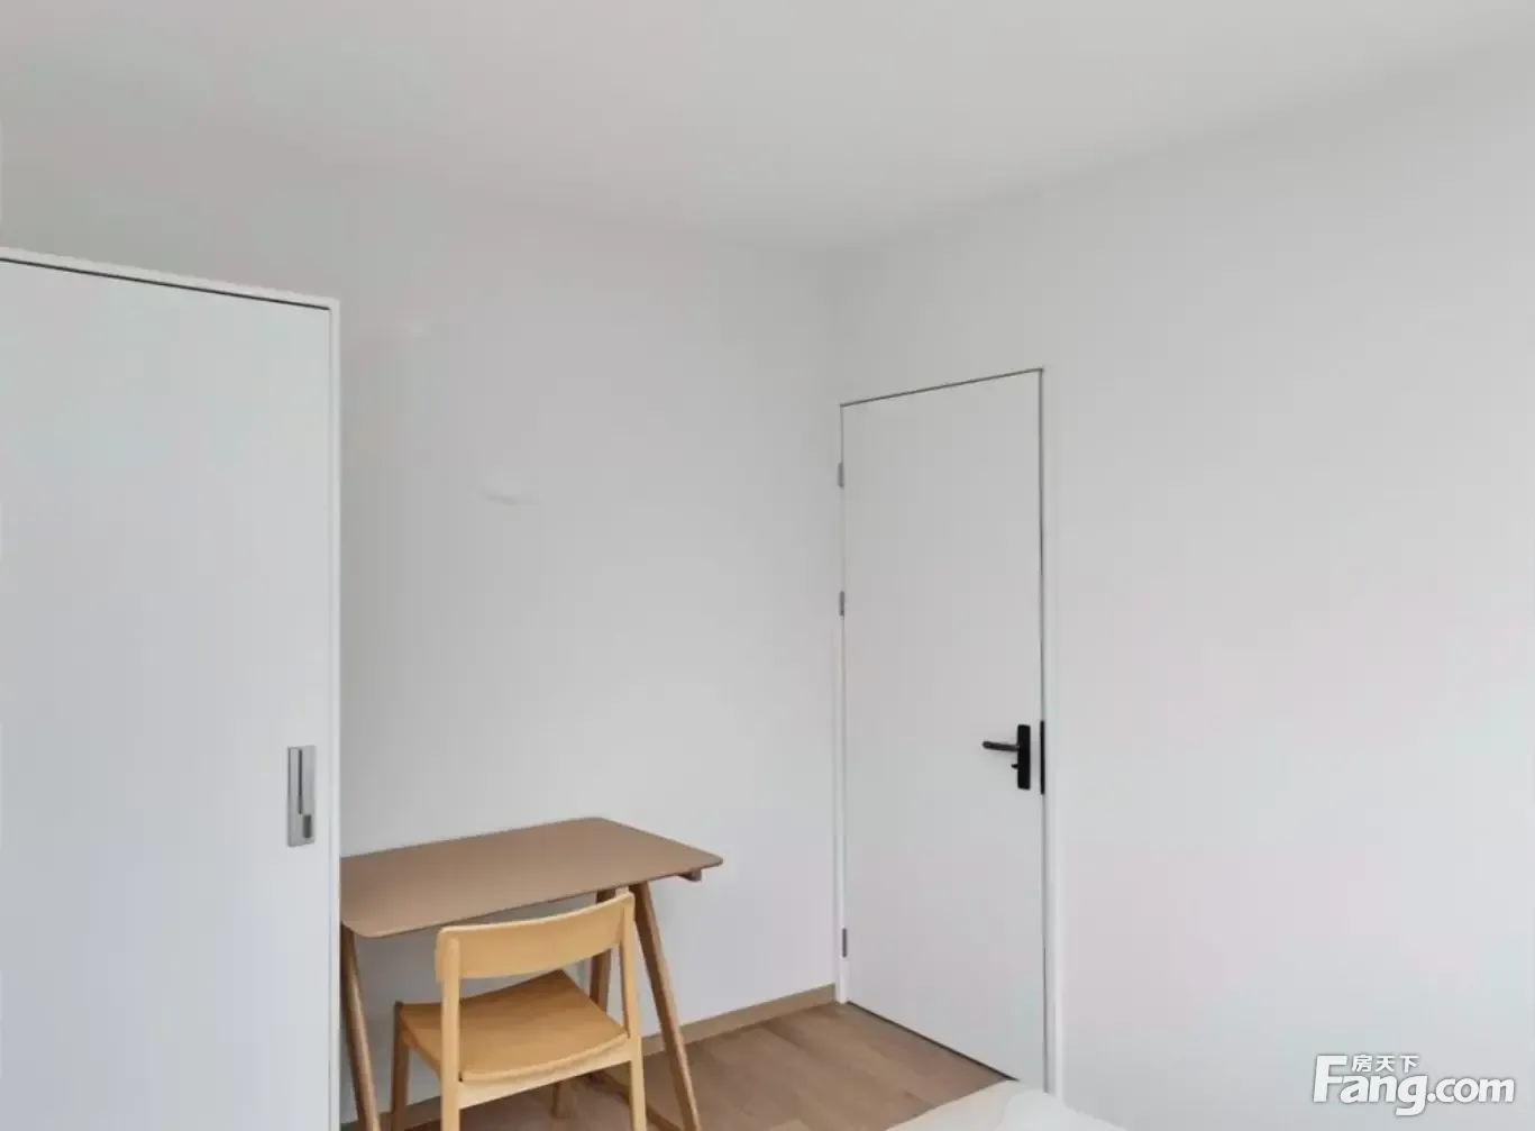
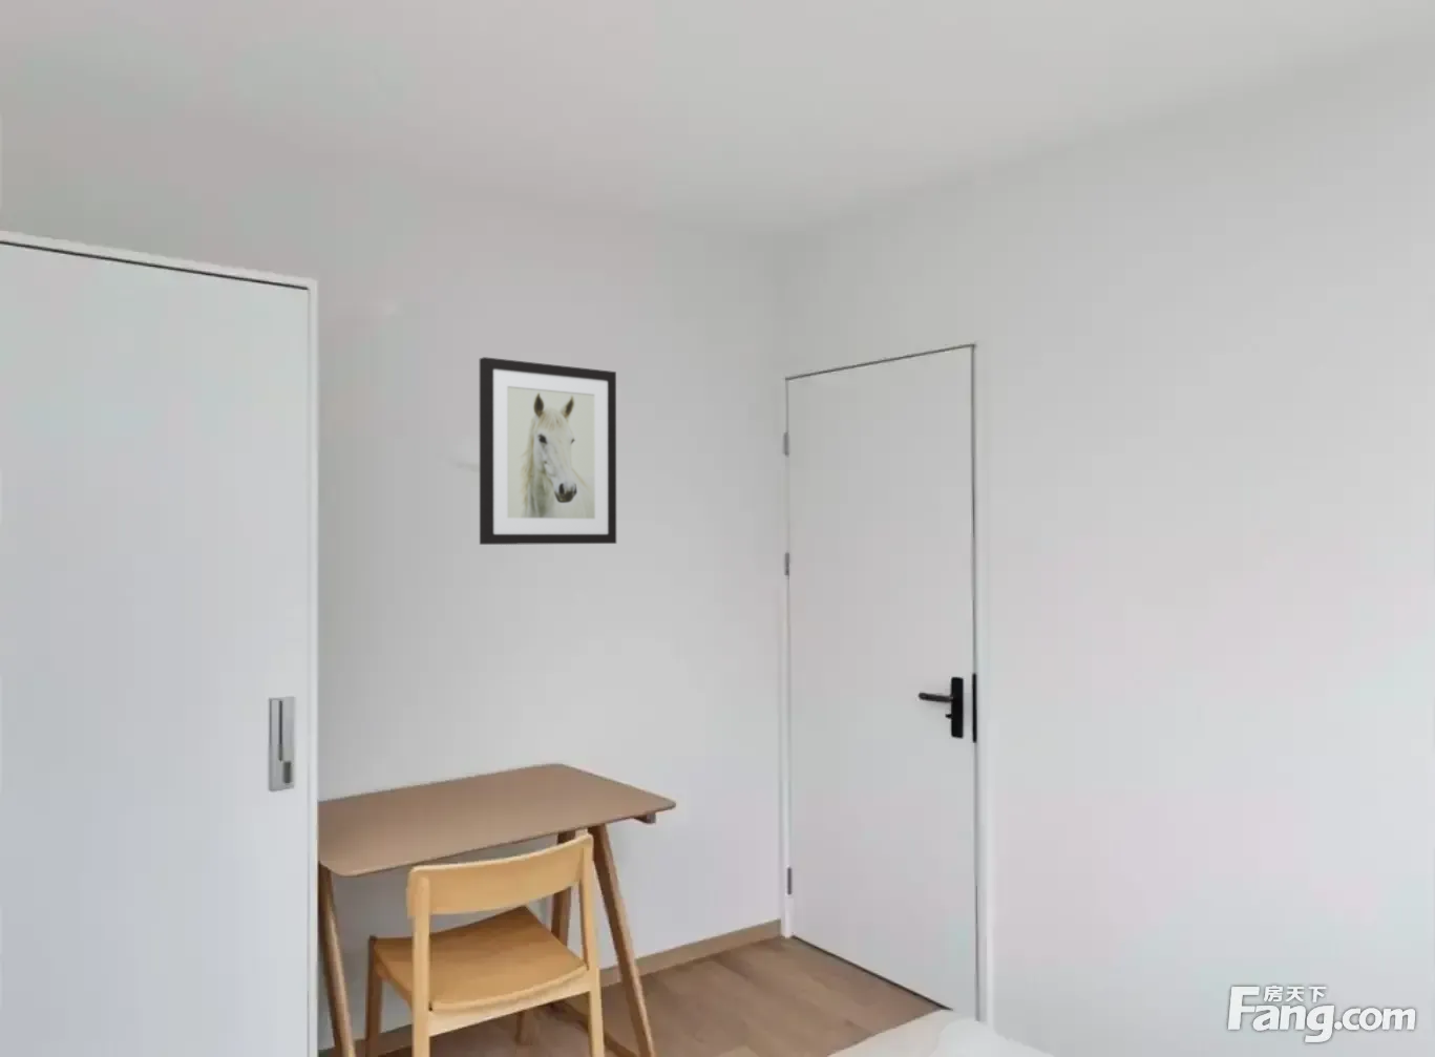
+ wall art [479,355,617,546]
